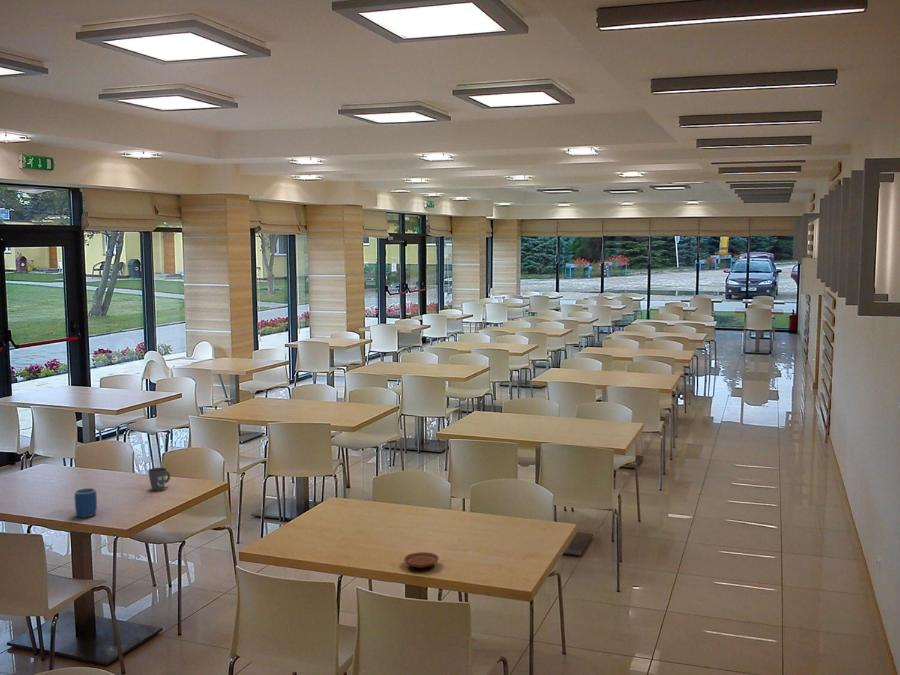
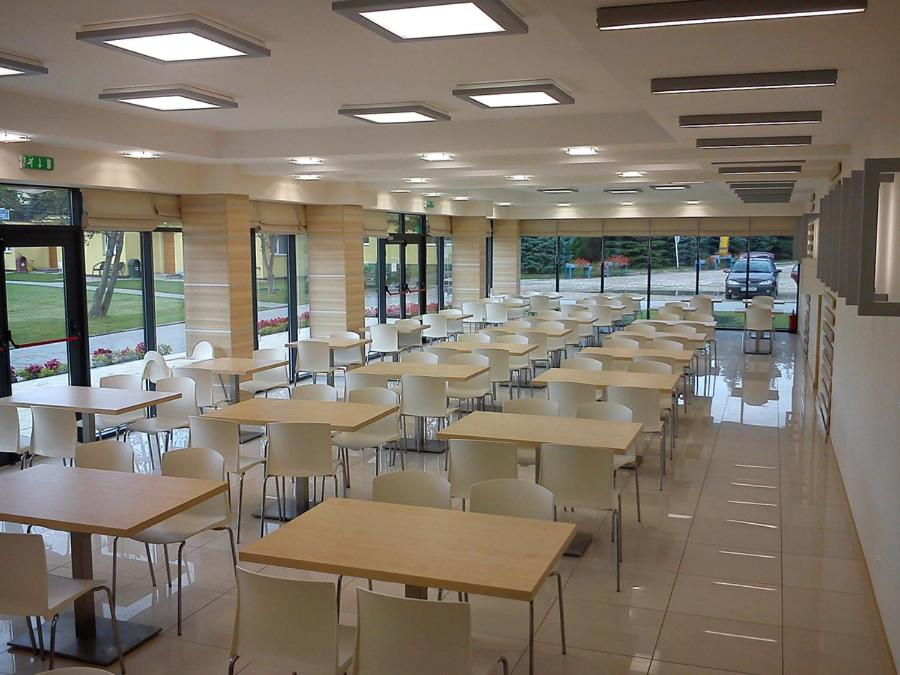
- mug [74,487,98,519]
- mug [147,467,171,492]
- plate [403,551,439,569]
